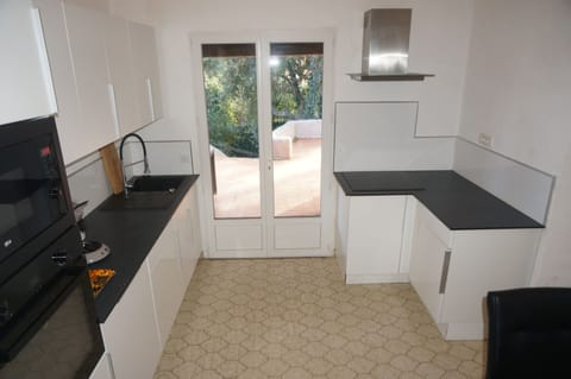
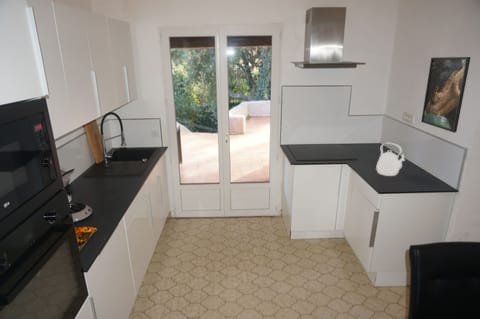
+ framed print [420,56,472,133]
+ kettle [375,141,406,177]
